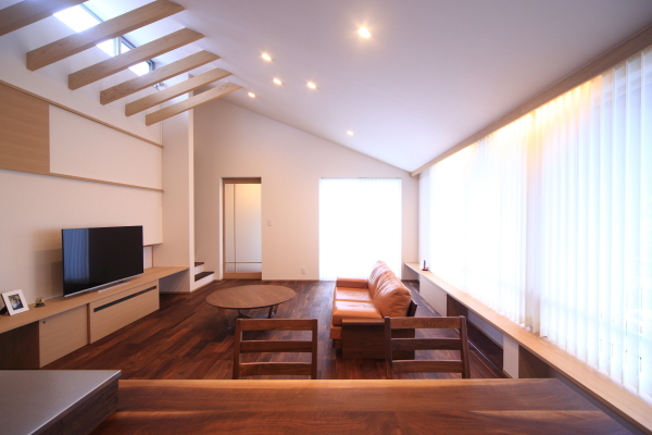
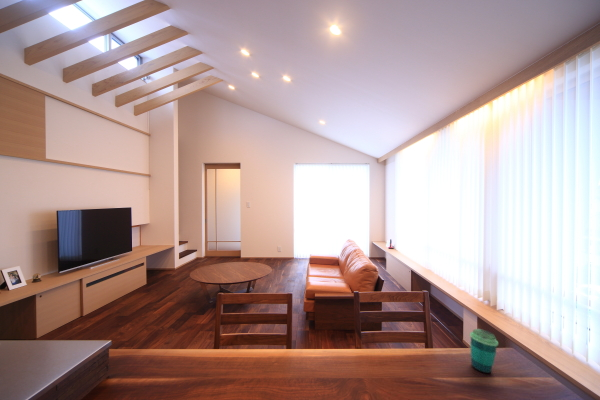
+ cup [469,328,499,374]
